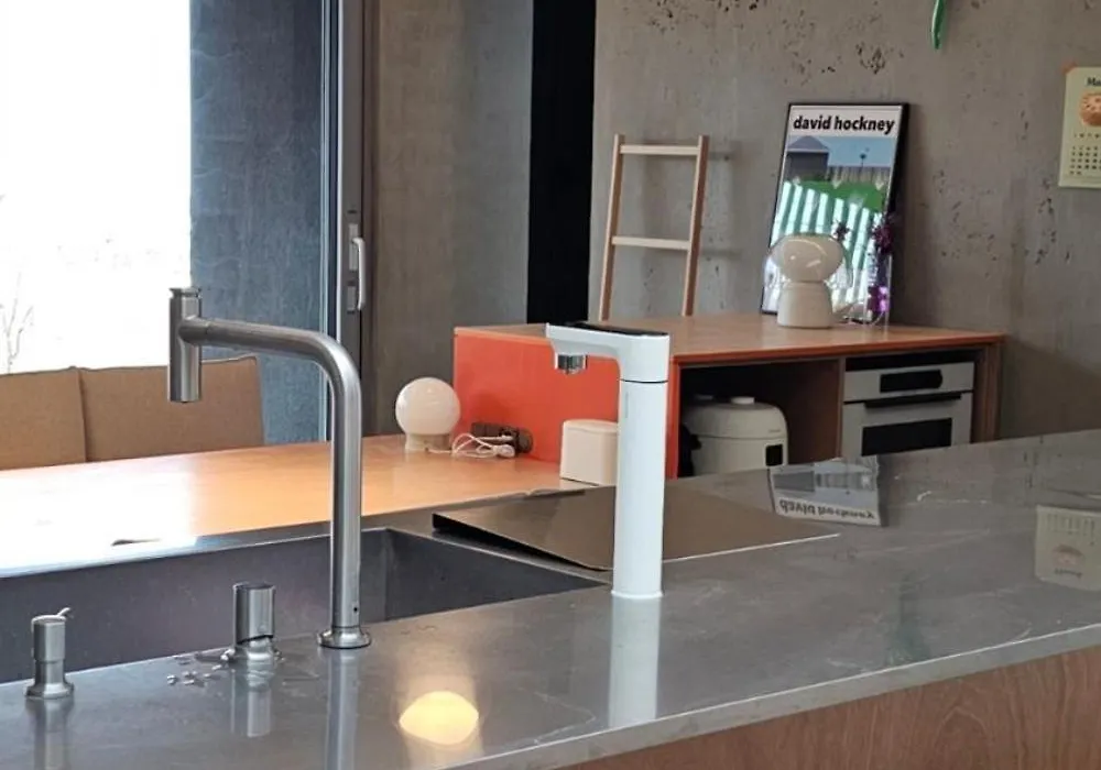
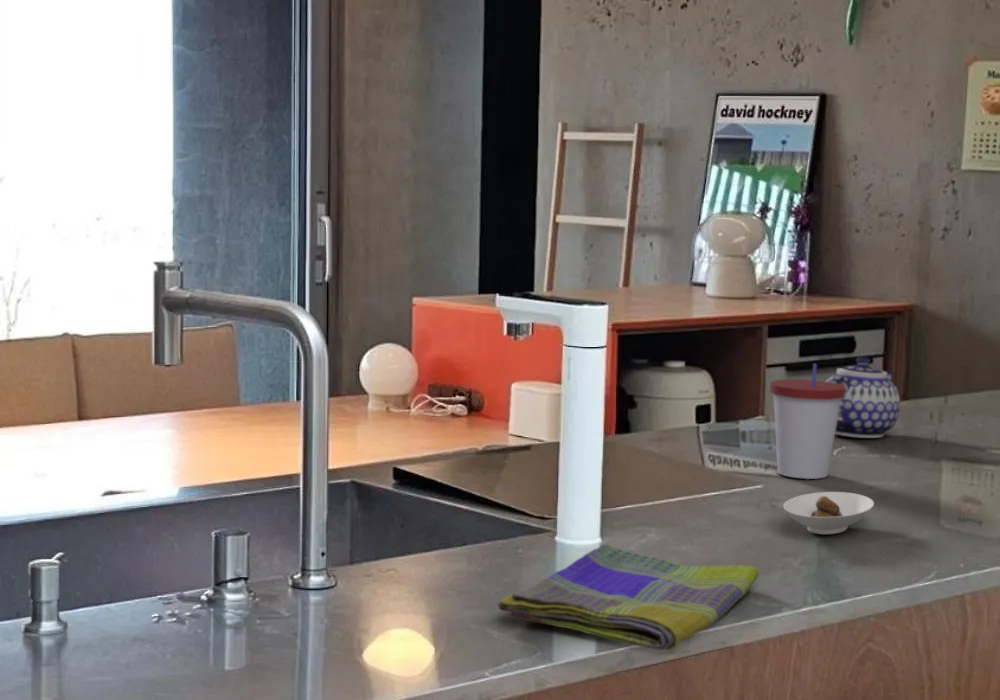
+ cup [769,363,846,480]
+ saucer [782,491,875,535]
+ dish towel [496,543,760,651]
+ teapot [825,356,901,439]
